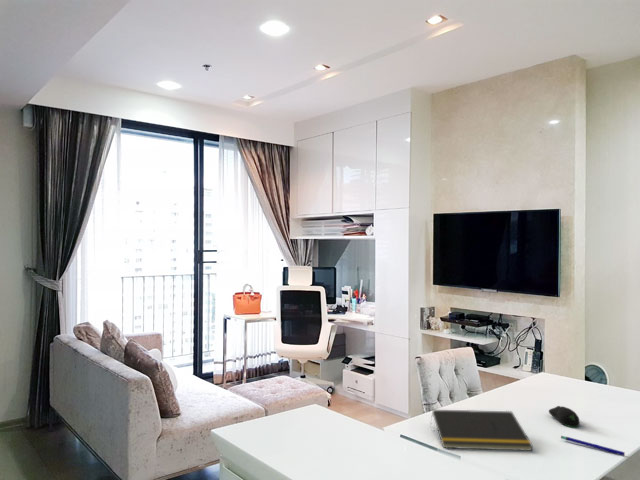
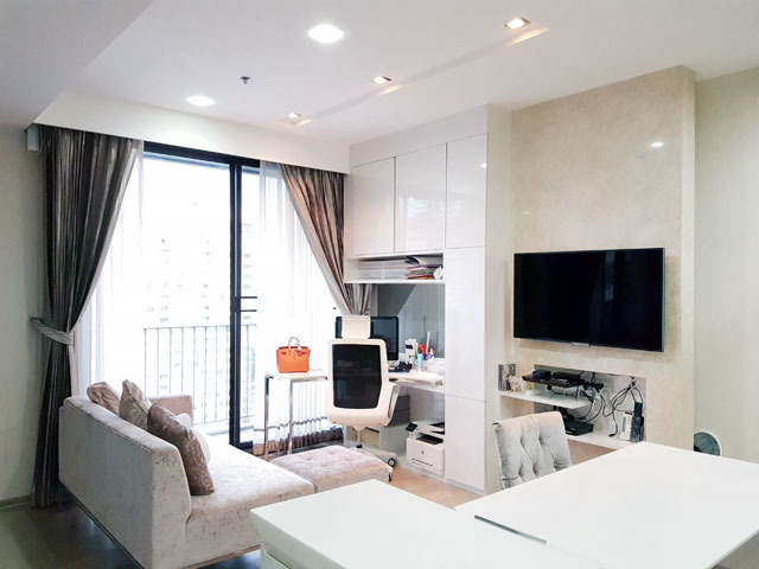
- notepad [429,409,534,452]
- computer mouse [548,405,581,428]
- pen [560,435,626,457]
